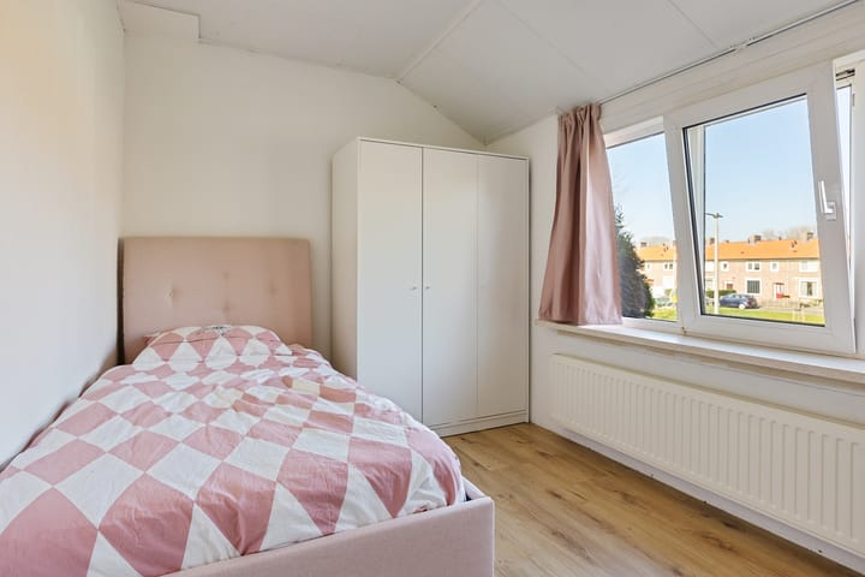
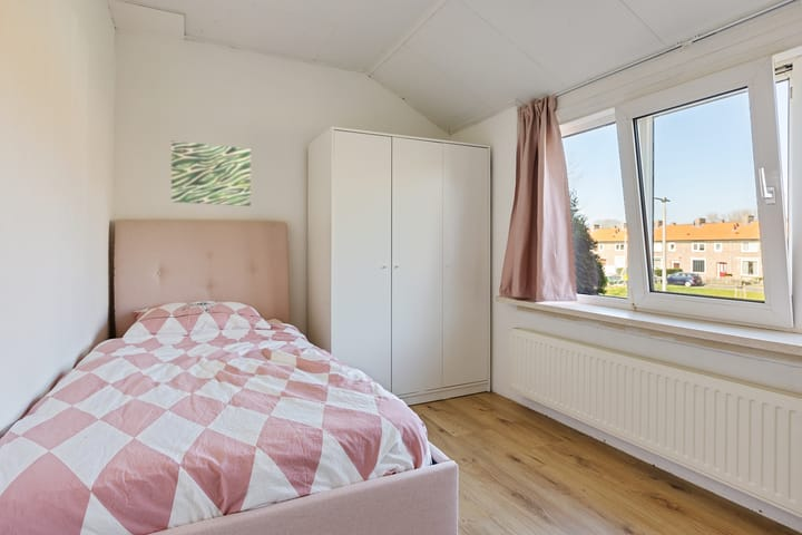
+ wall art [170,140,252,207]
